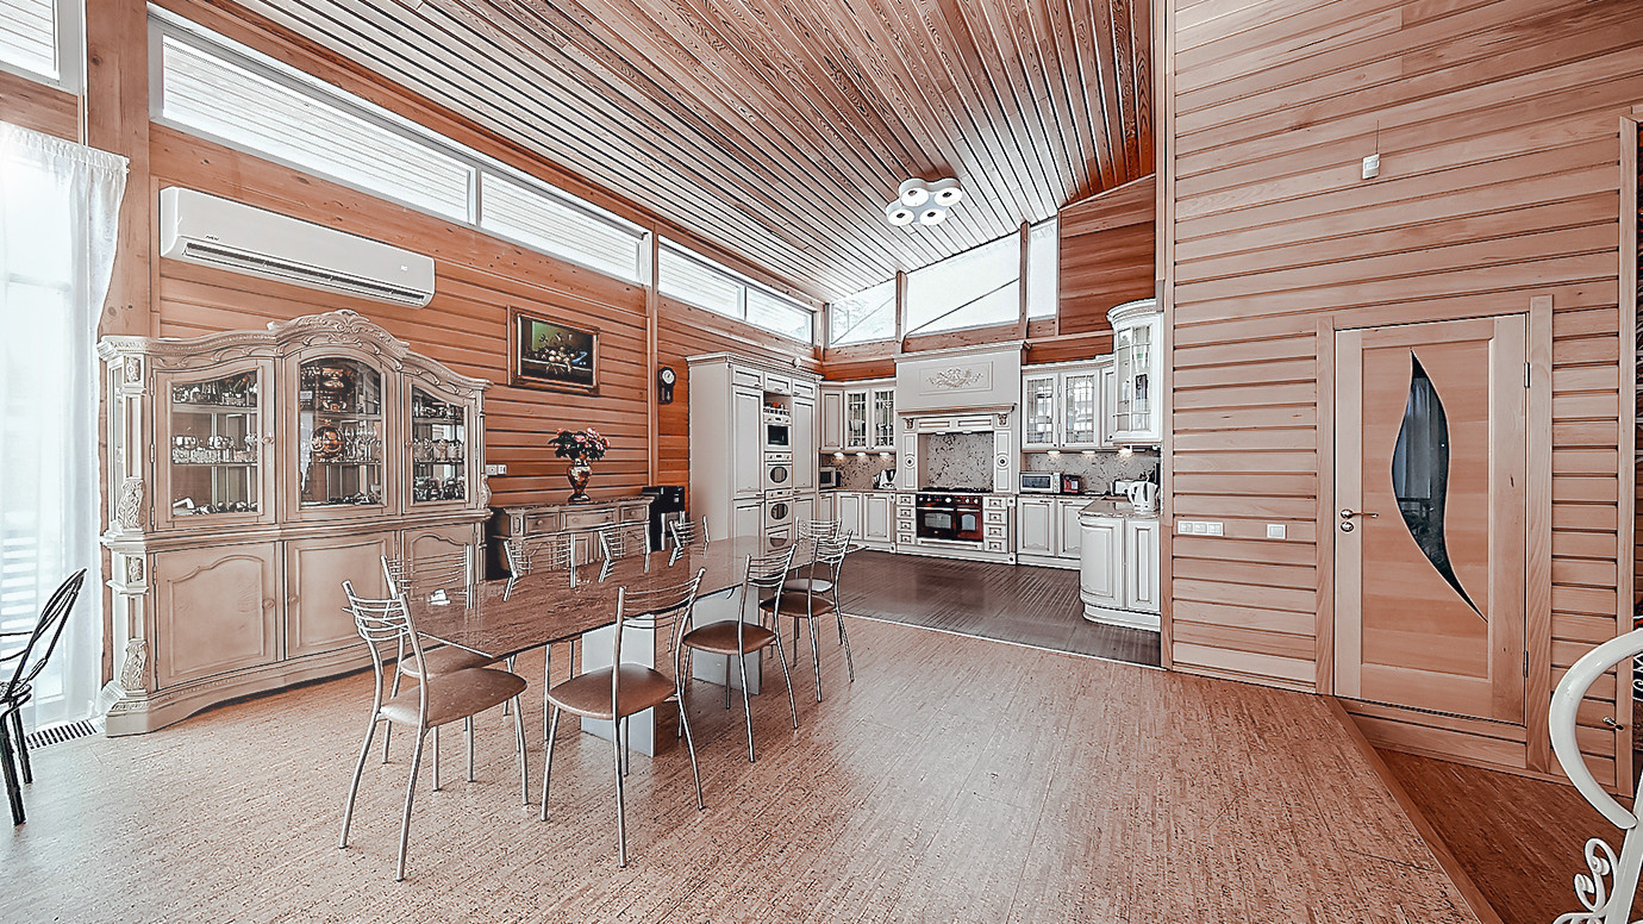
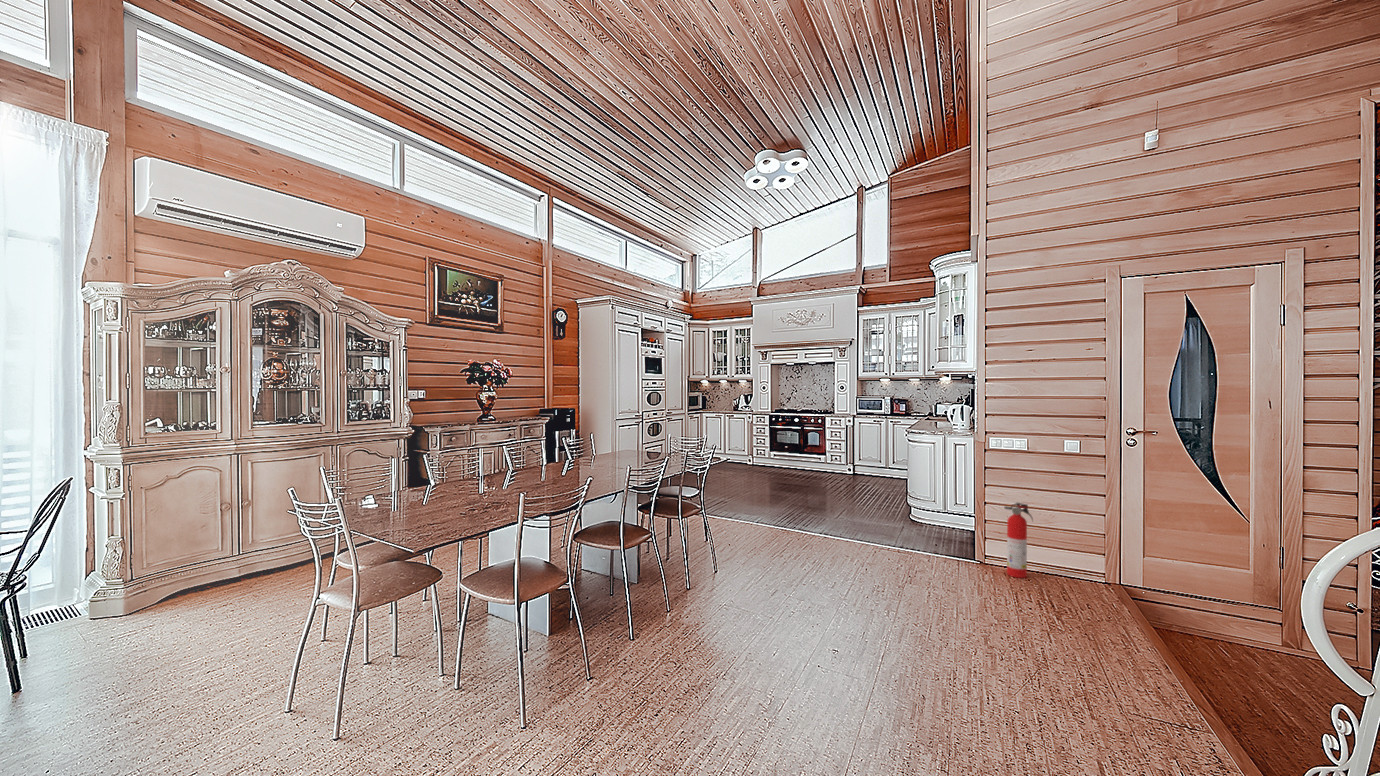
+ fire extinguisher [1004,502,1034,579]
